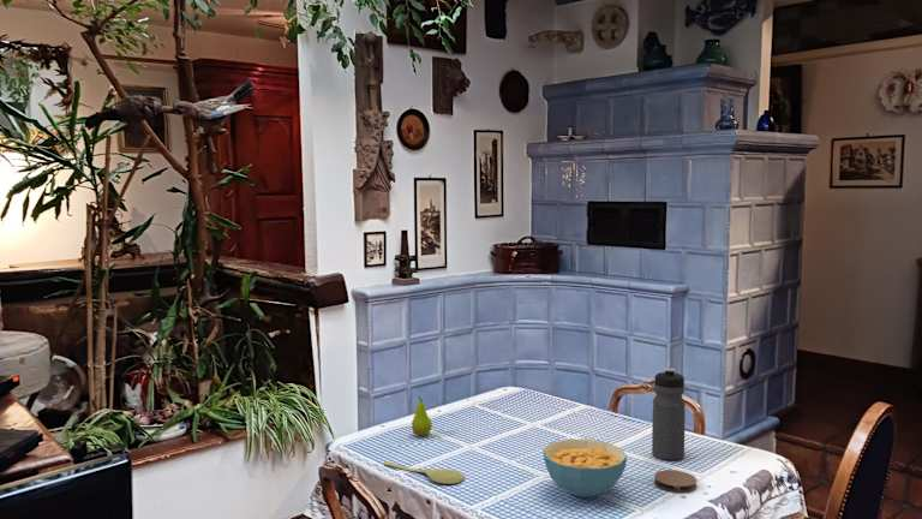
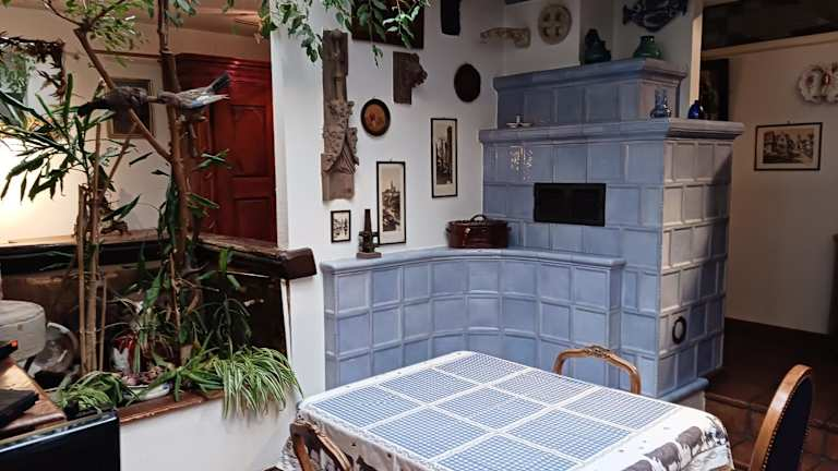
- fruit [411,395,433,437]
- cereal bowl [541,439,628,499]
- water bottle [651,366,687,461]
- coaster [653,469,698,493]
- spoon [383,460,466,485]
